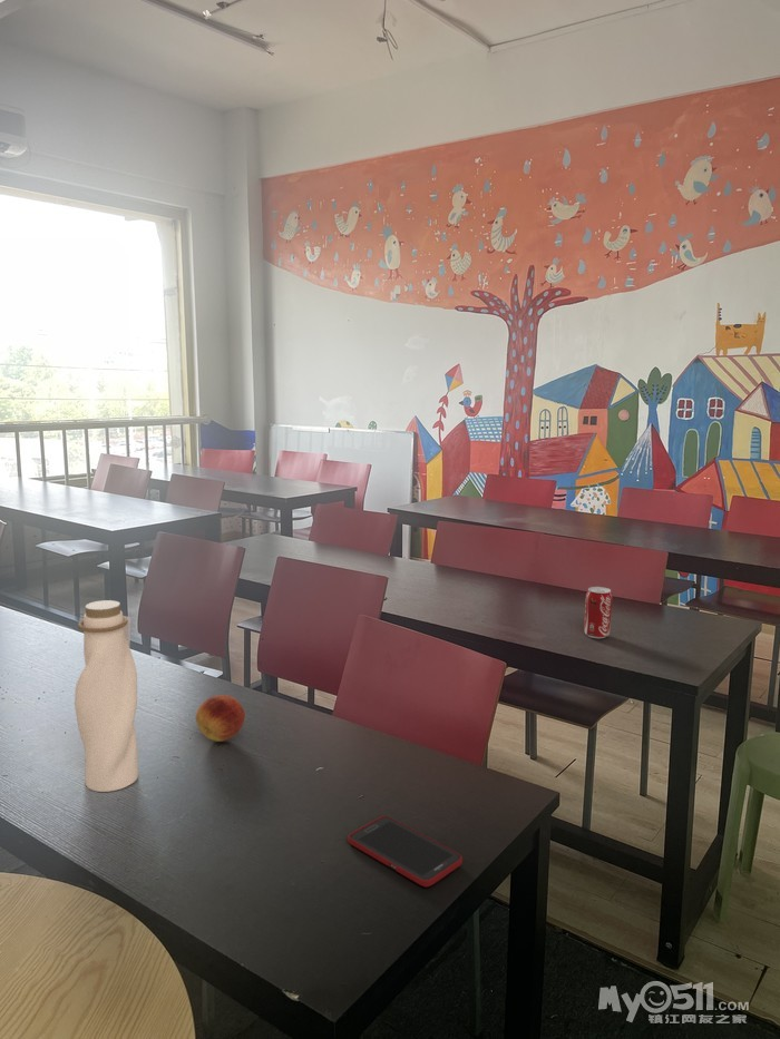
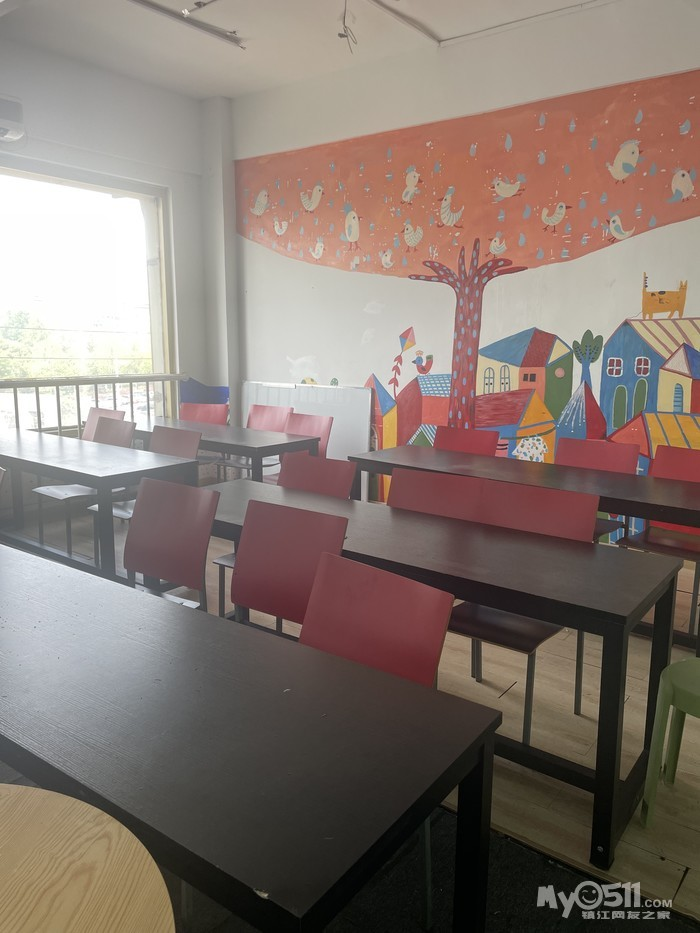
- beverage can [584,586,613,639]
- cell phone [347,815,464,888]
- fruit [195,694,246,743]
- water bottle [74,599,139,793]
